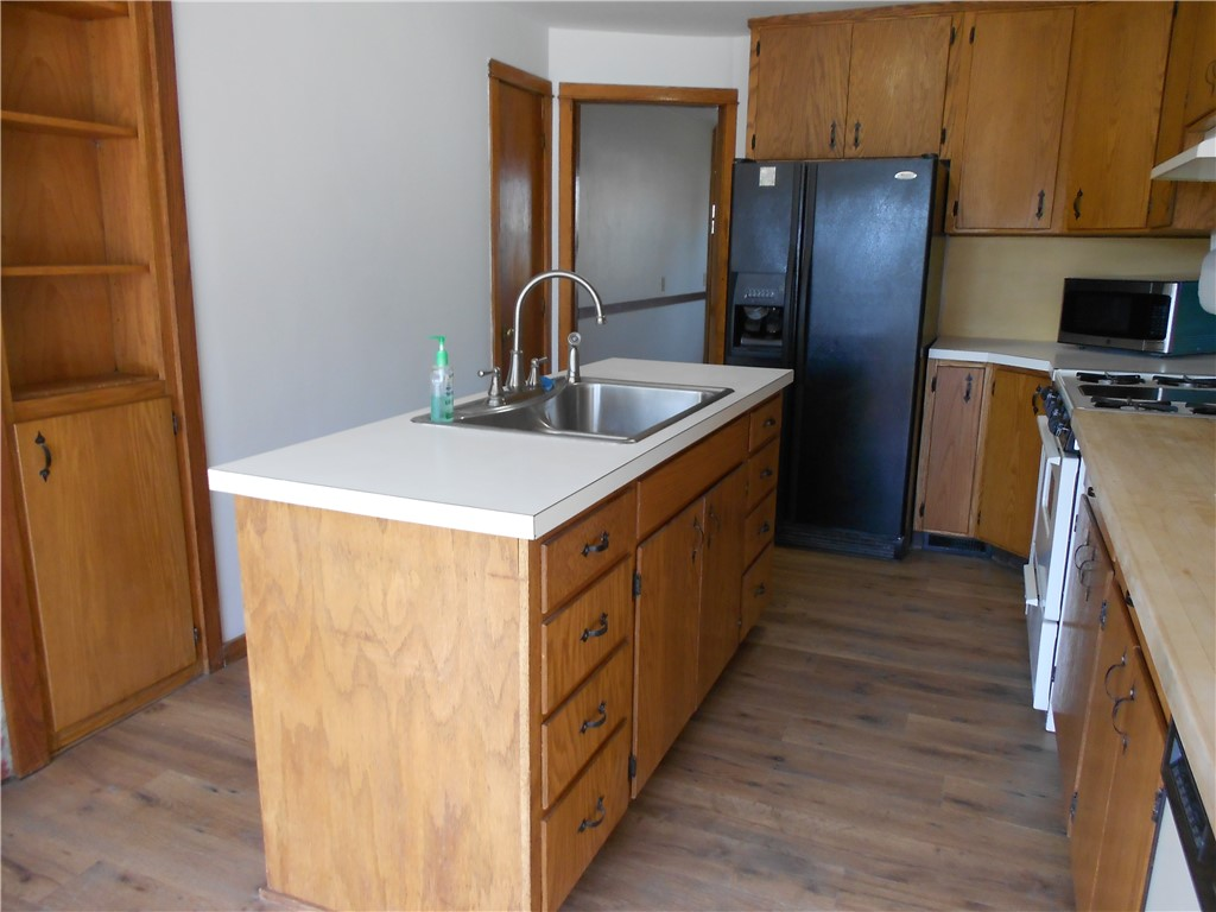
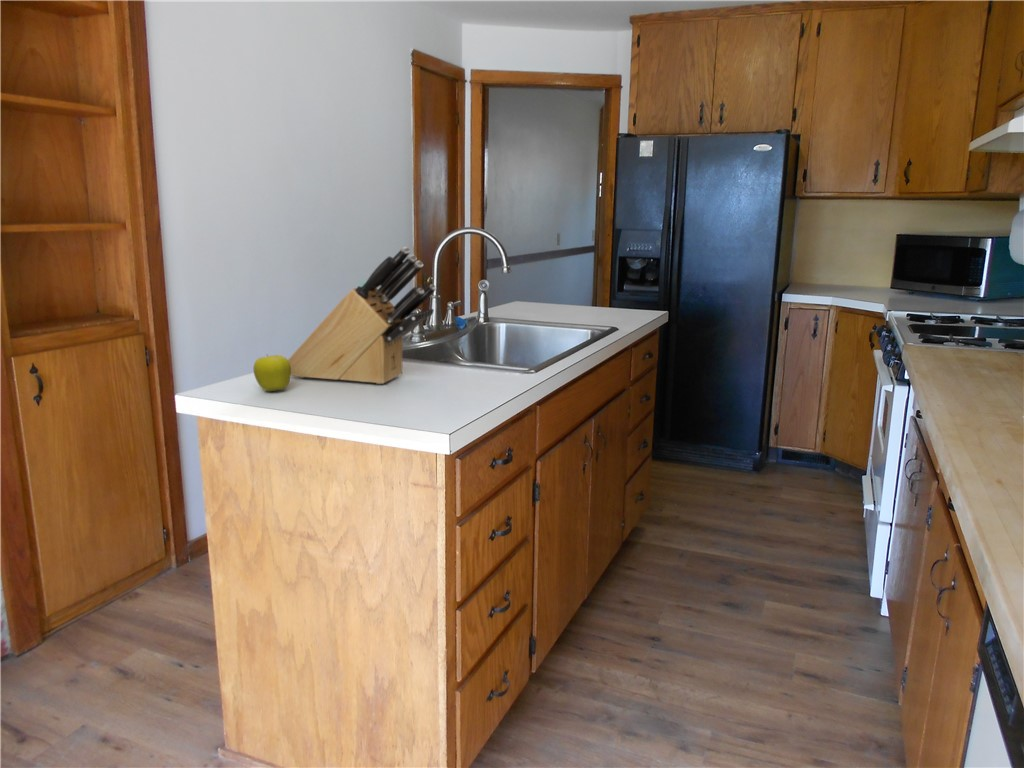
+ fruit [253,353,292,392]
+ knife block [287,246,437,385]
